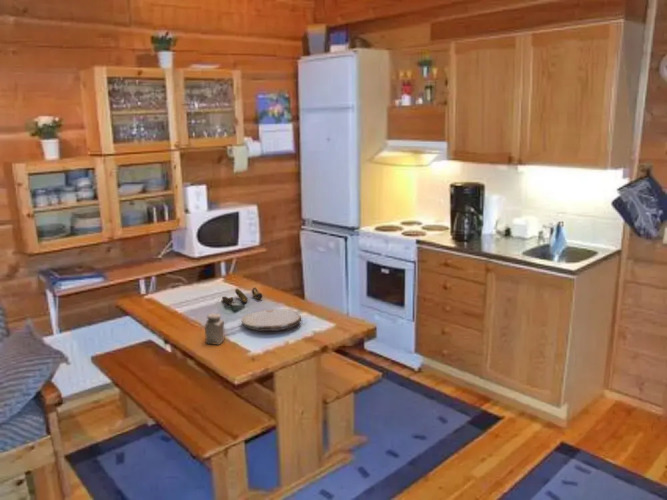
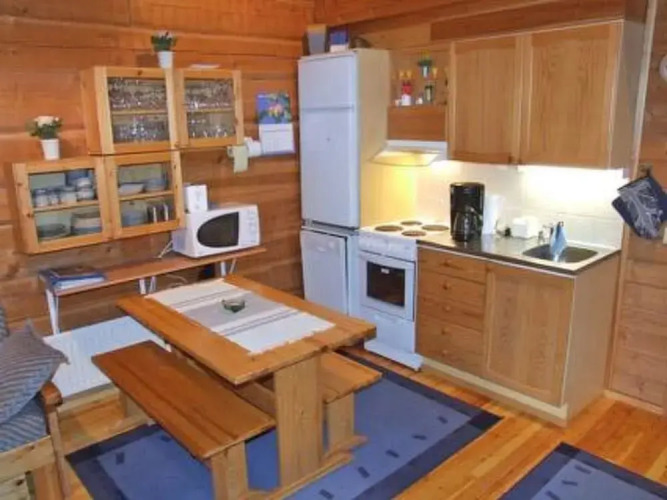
- banana [221,287,263,305]
- plate [240,308,302,332]
- salt shaker [204,312,226,346]
